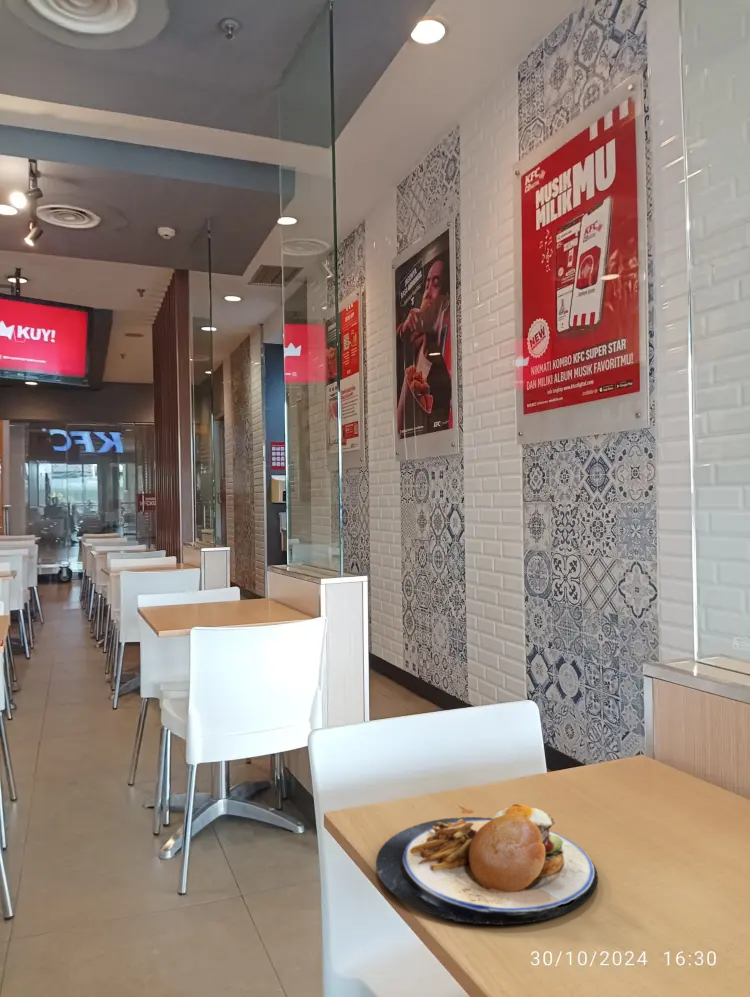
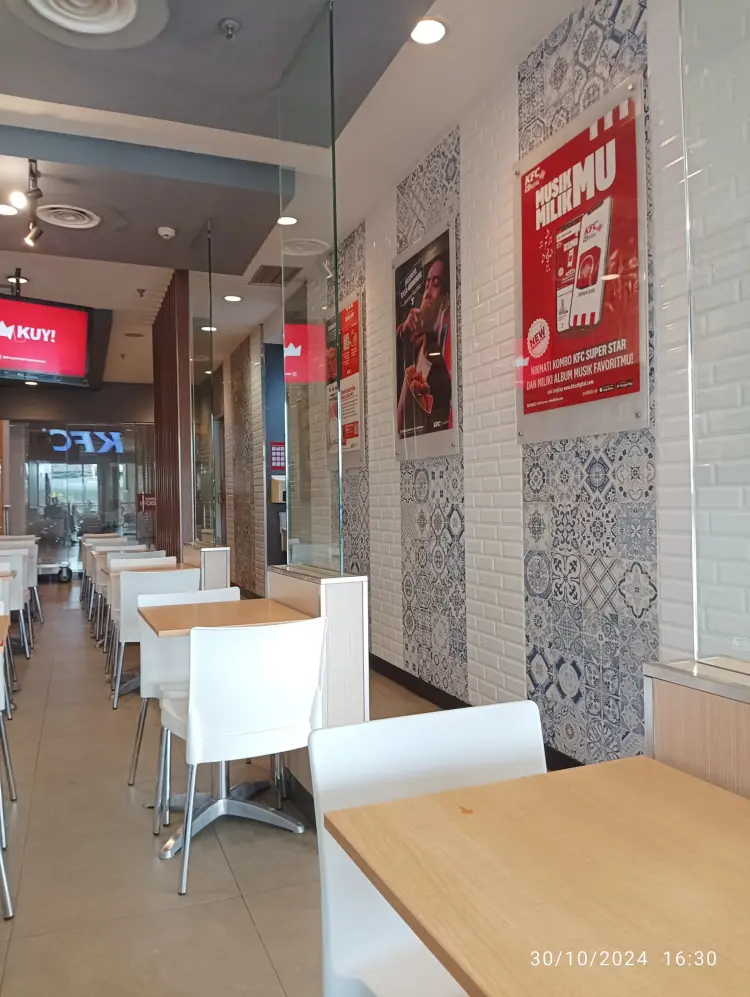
- plate [375,803,599,926]
